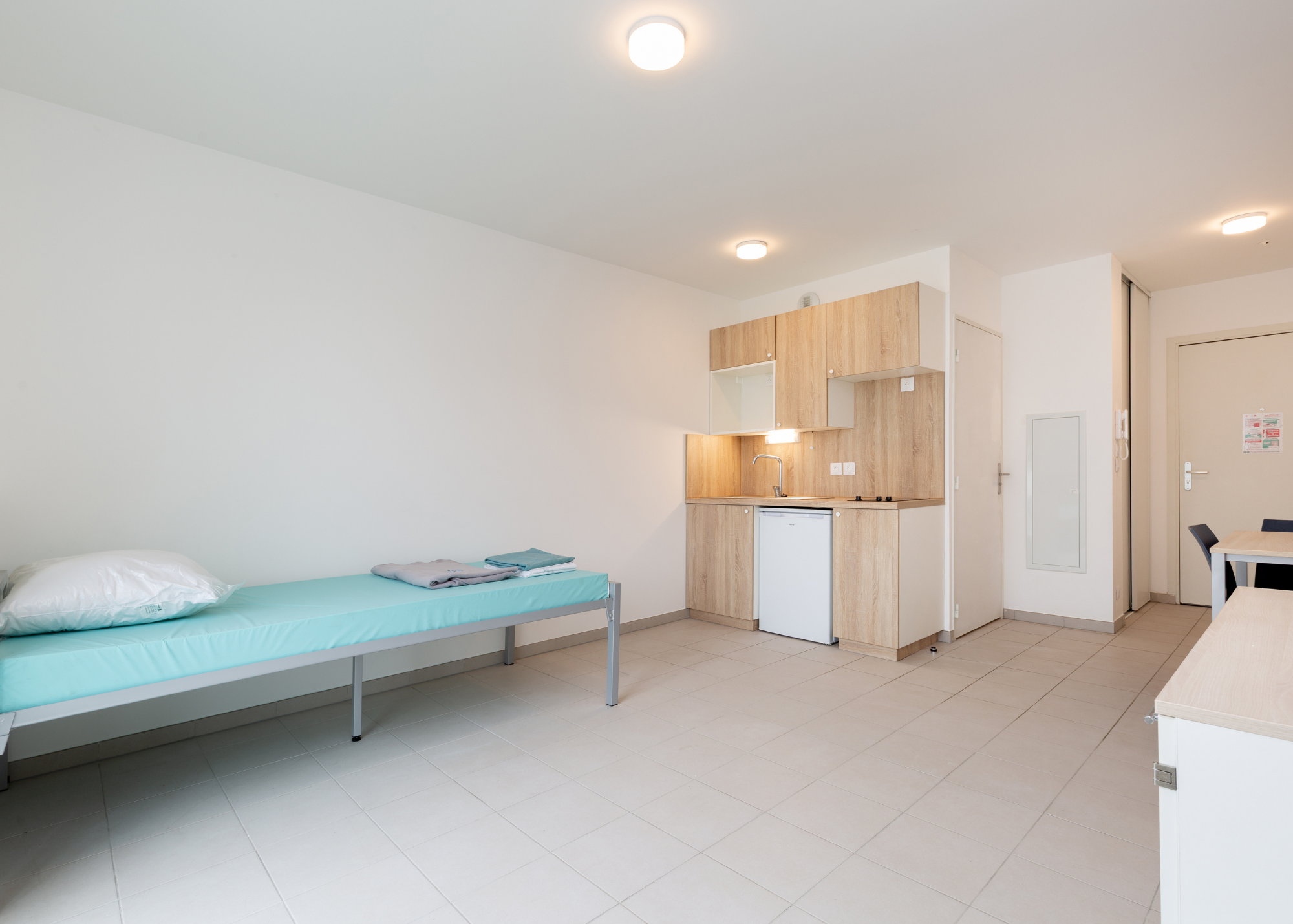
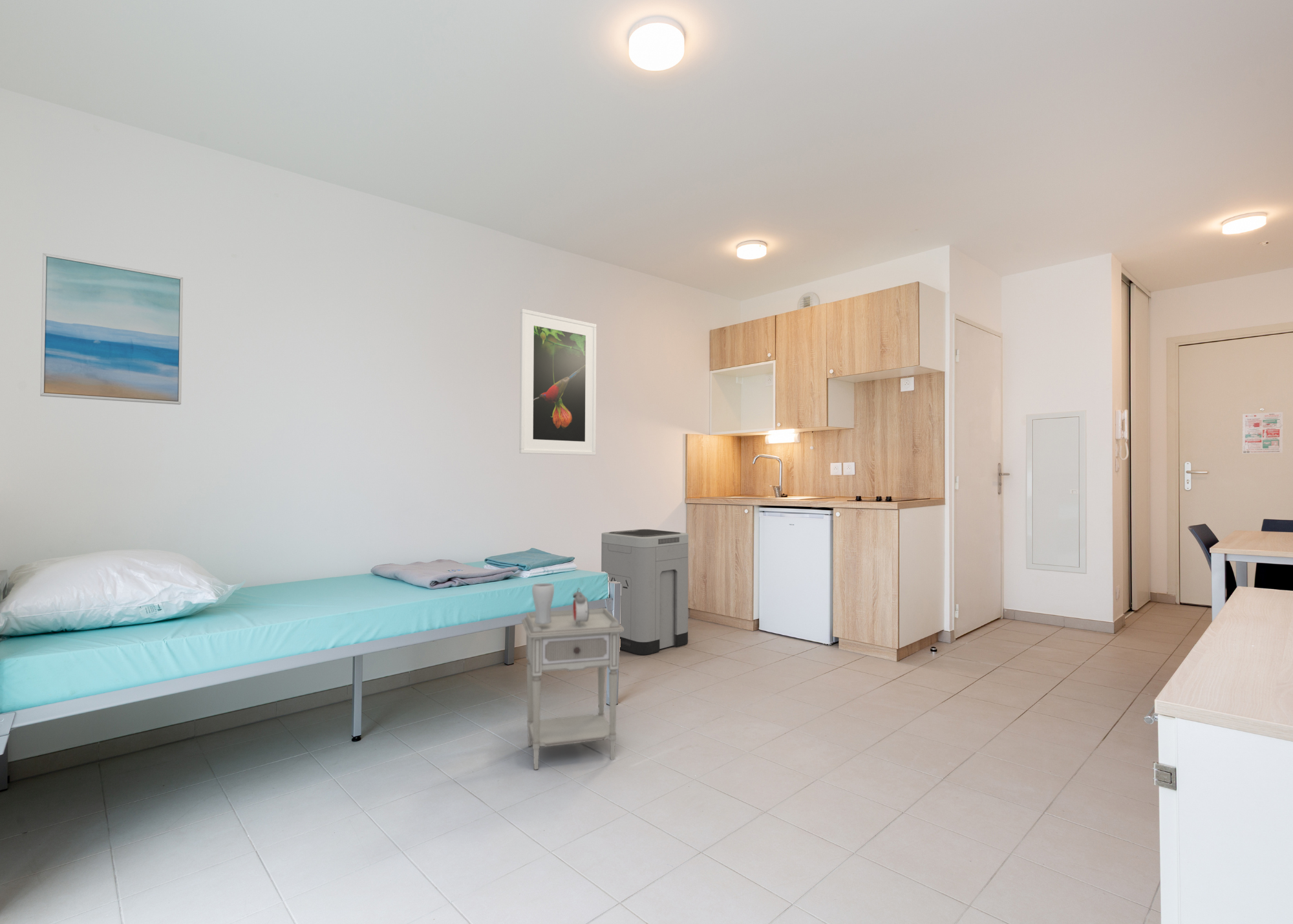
+ trash can [601,528,689,656]
+ wall art [39,253,184,405]
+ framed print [518,308,597,456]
+ drinking glass [531,583,555,624]
+ alarm clock [572,587,590,627]
+ nightstand [521,608,623,770]
